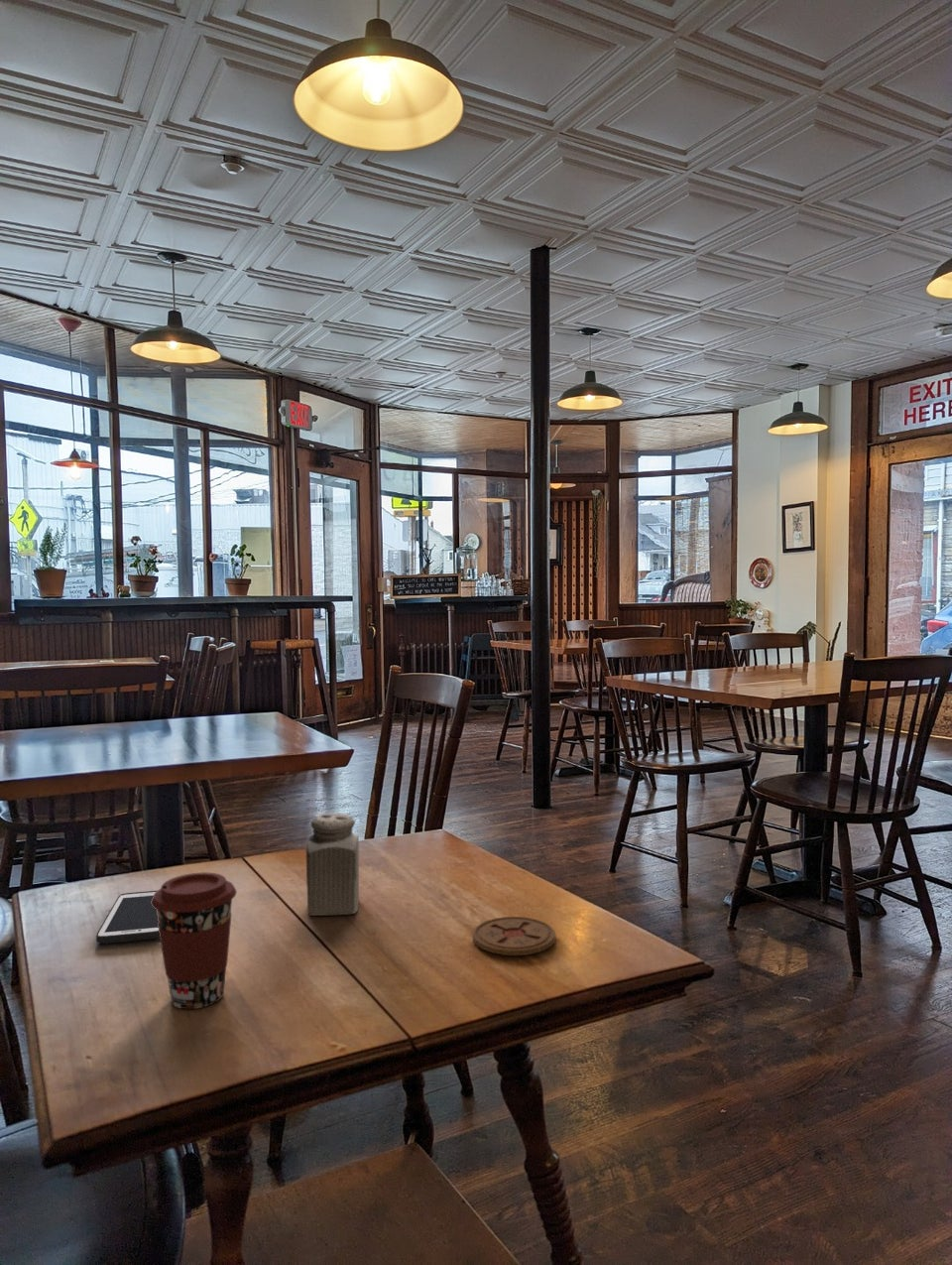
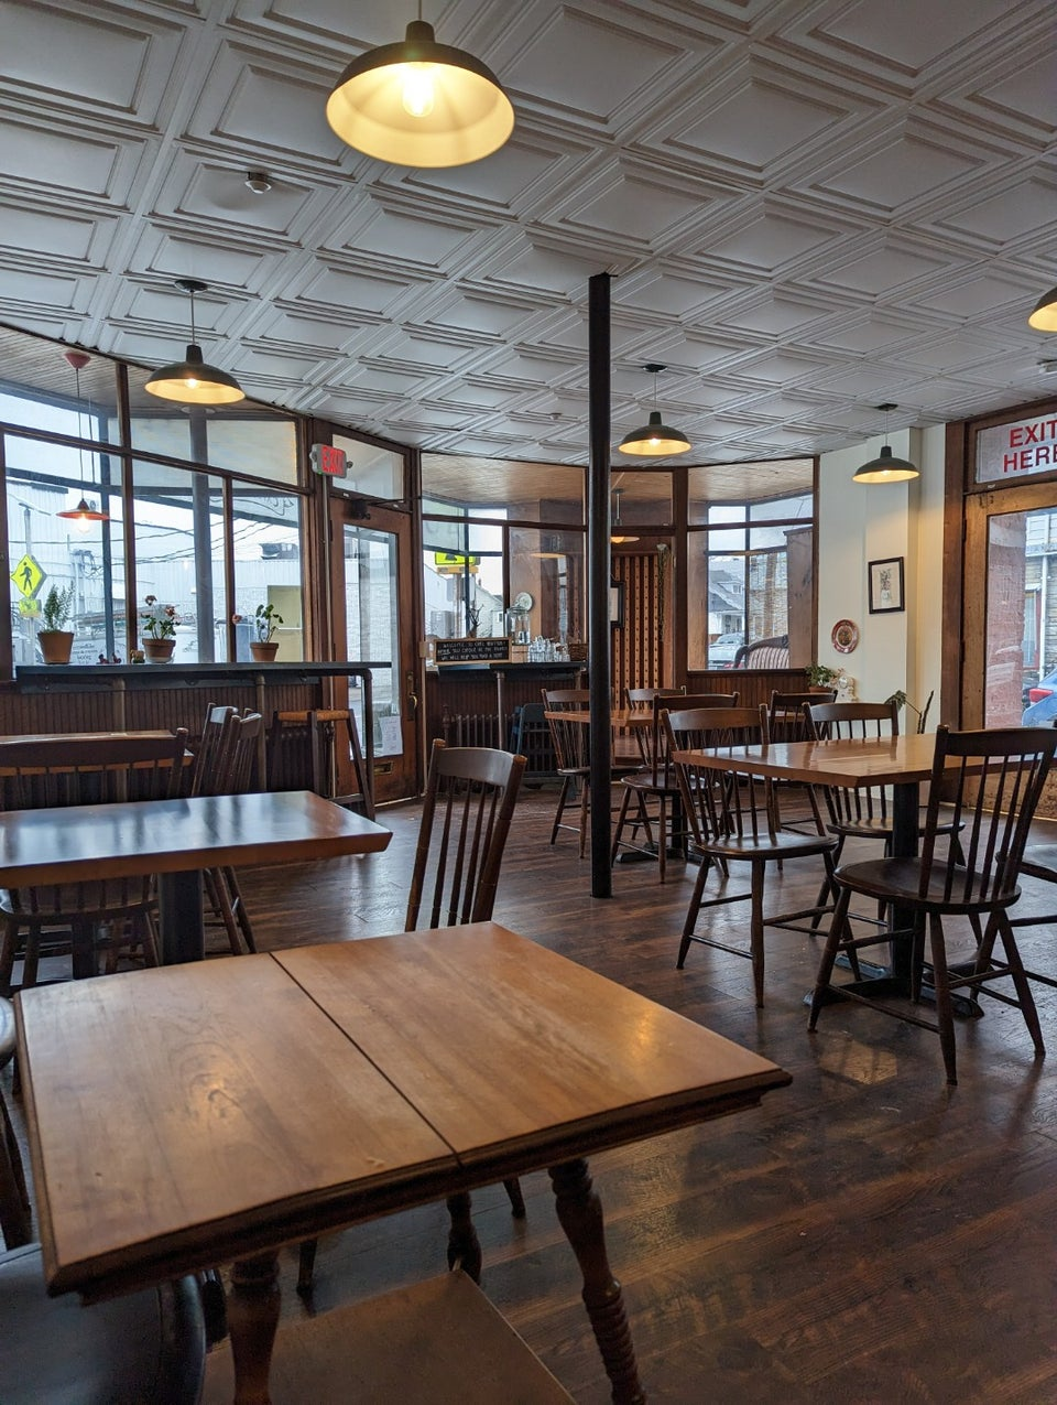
- cell phone [95,890,160,945]
- coaster [472,916,556,956]
- coffee cup [151,871,237,1010]
- salt shaker [305,813,360,917]
